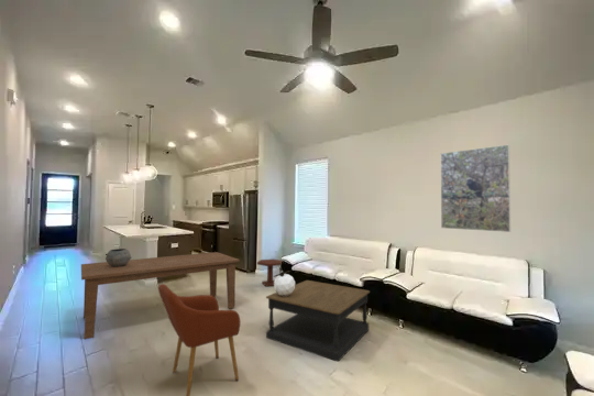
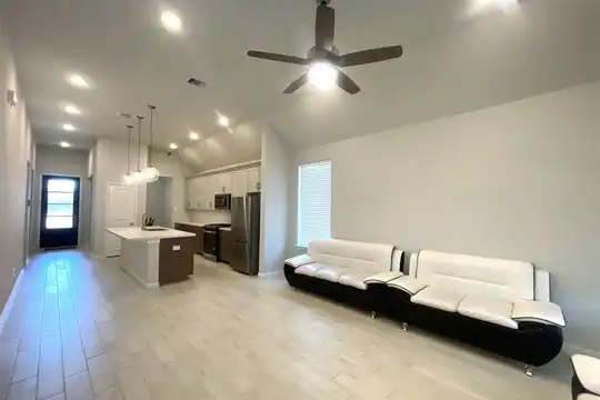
- dining table [80,251,241,340]
- coffee table [265,279,371,362]
- side table [256,258,283,288]
- decorative sphere [273,265,296,296]
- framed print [440,144,512,233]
- armchair [157,283,241,396]
- ceramic pot [105,248,132,266]
